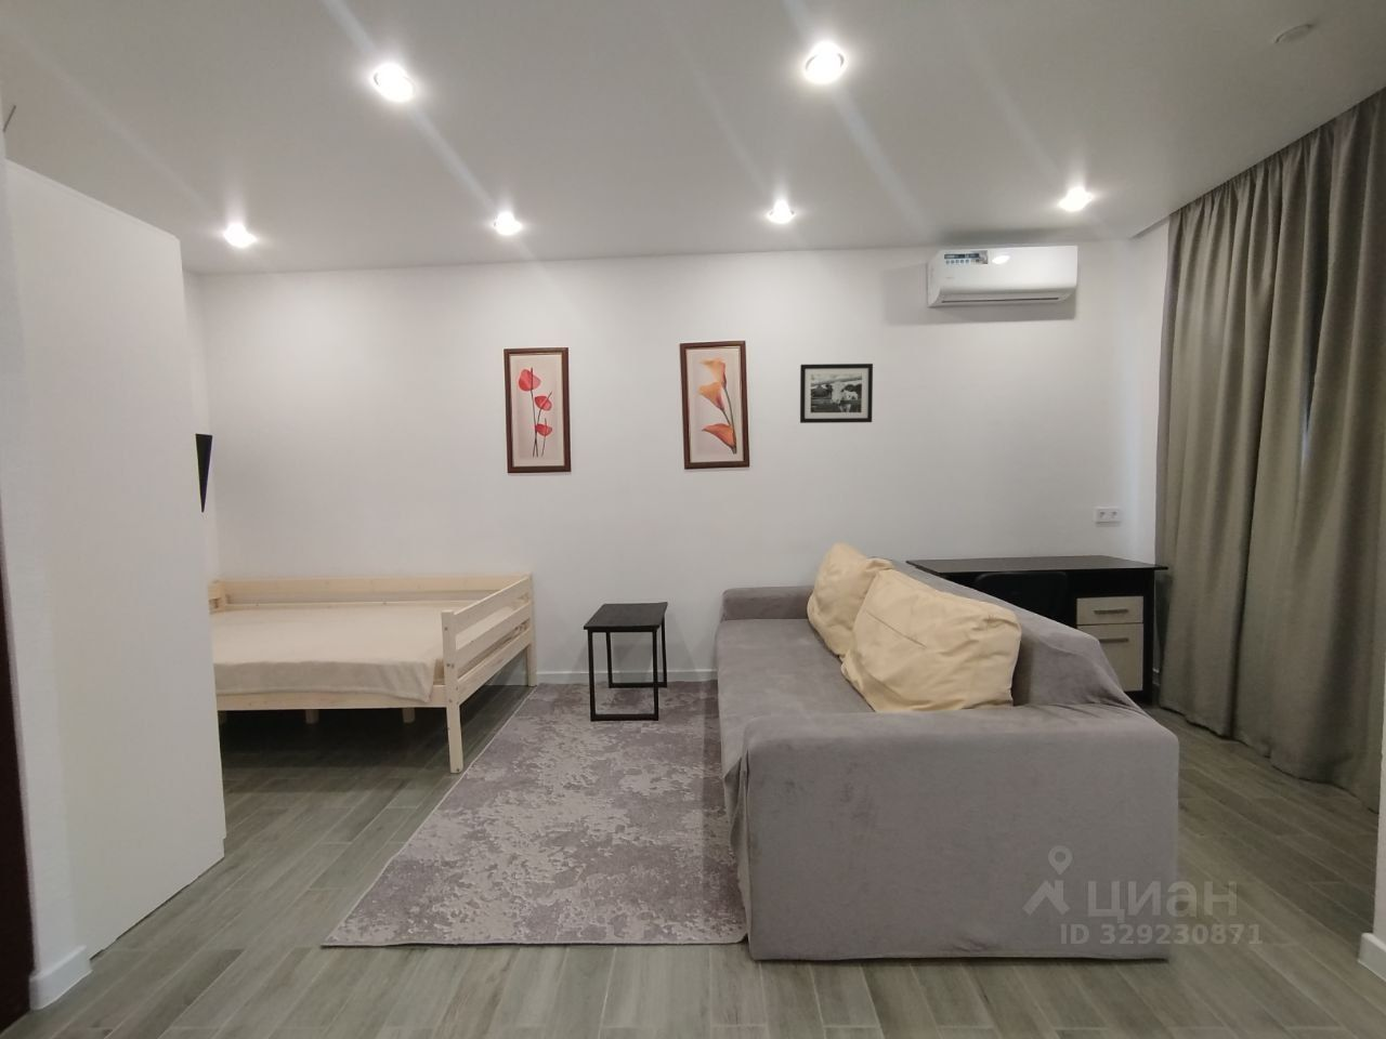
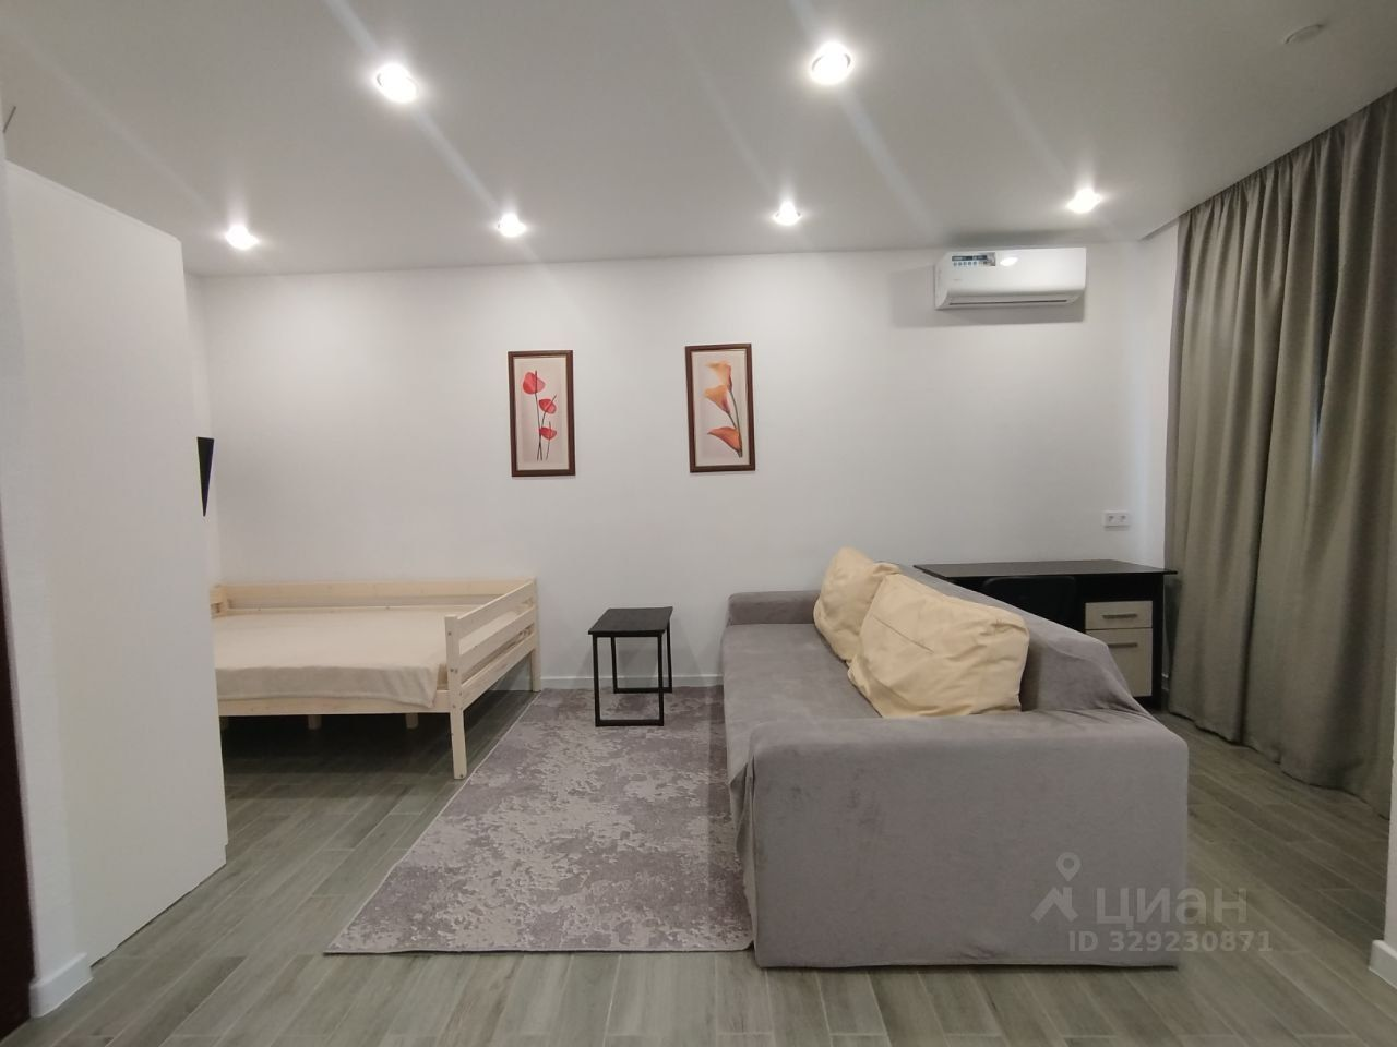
- picture frame [799,362,874,425]
